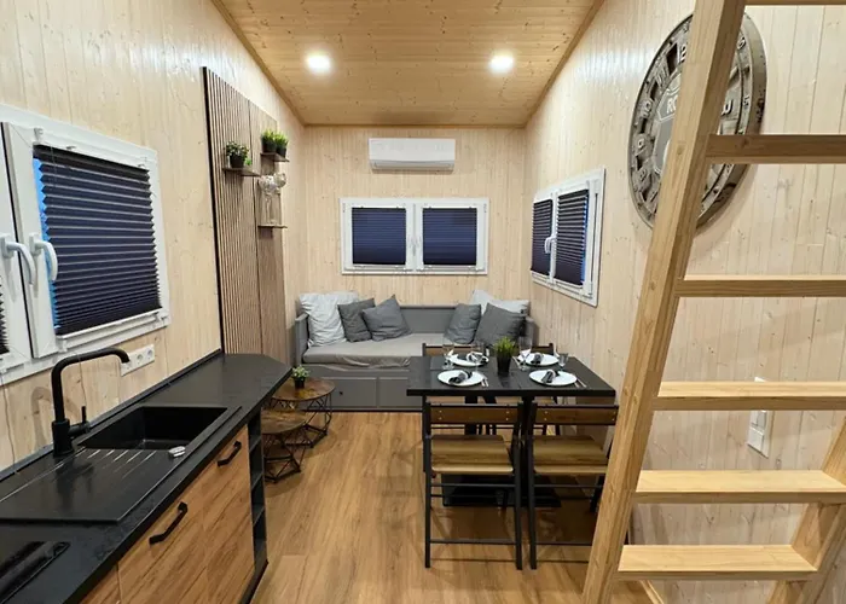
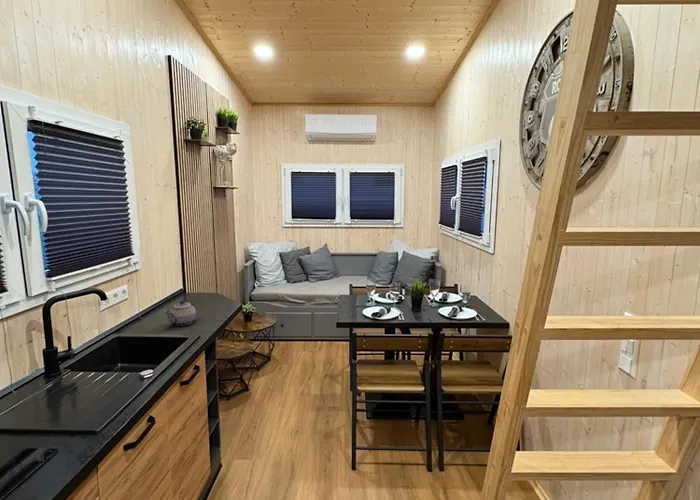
+ teapot [163,300,201,326]
